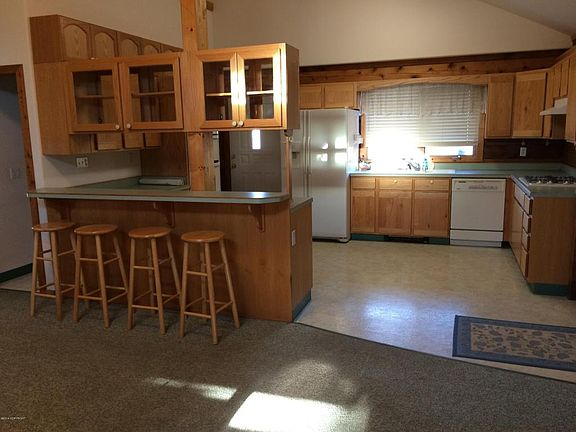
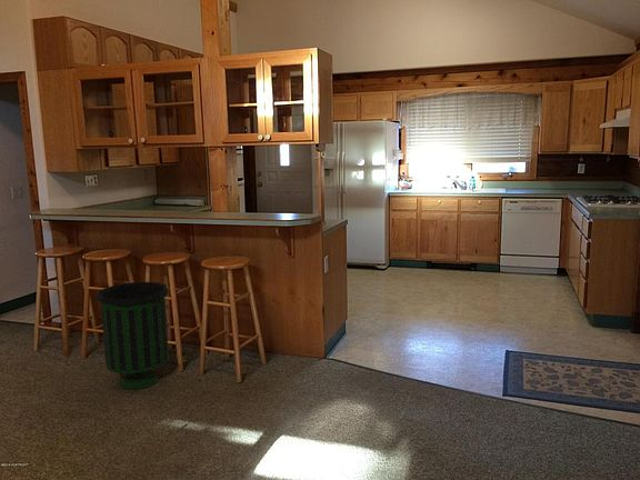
+ trash can [94,281,170,391]
